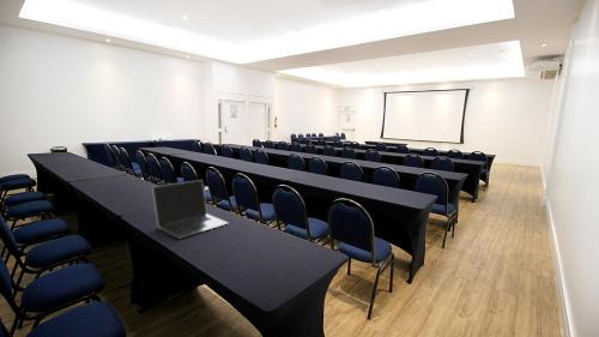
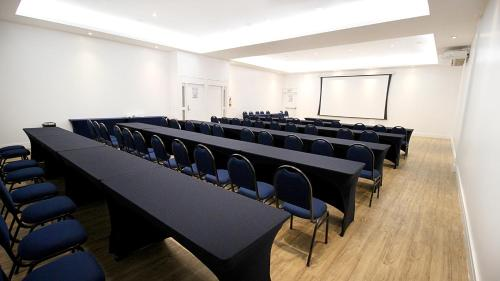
- laptop [151,179,229,239]
